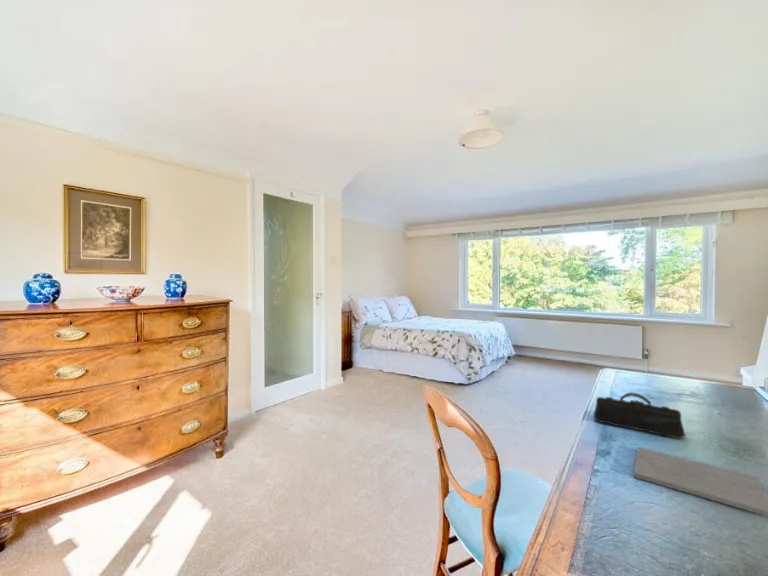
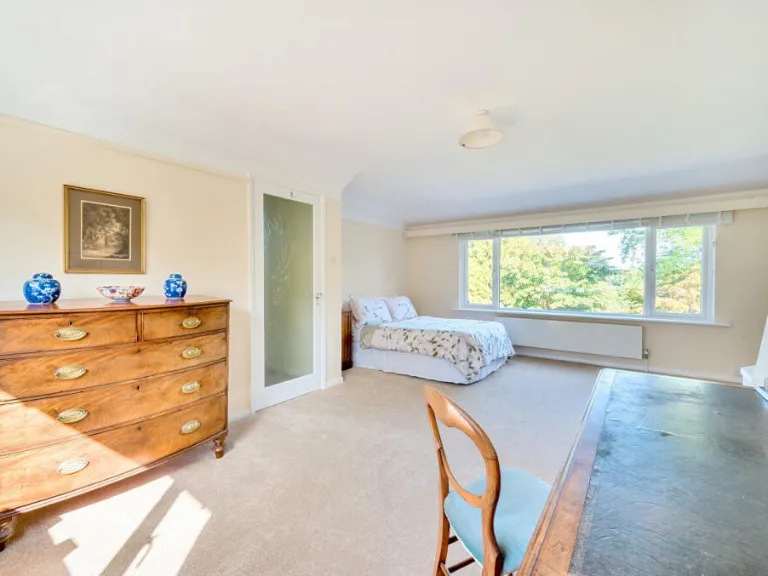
- notepad [633,446,768,517]
- pencil case [592,392,687,440]
